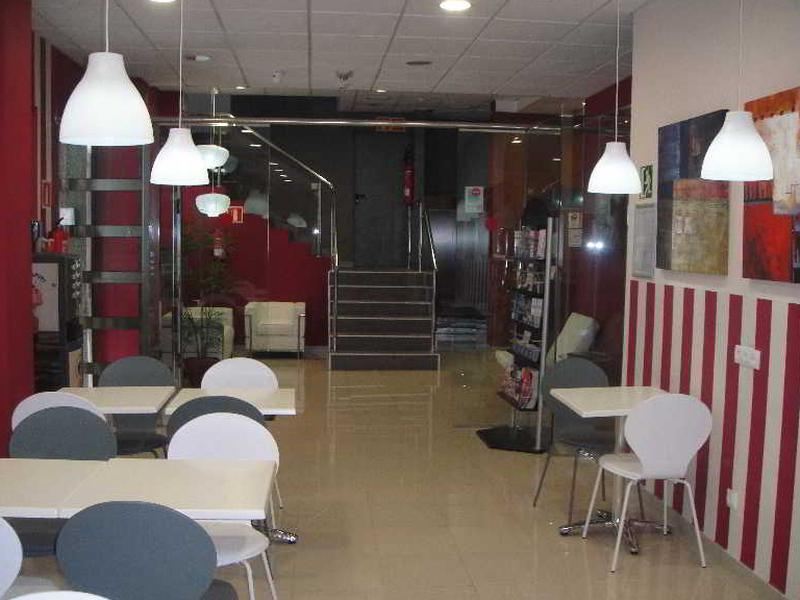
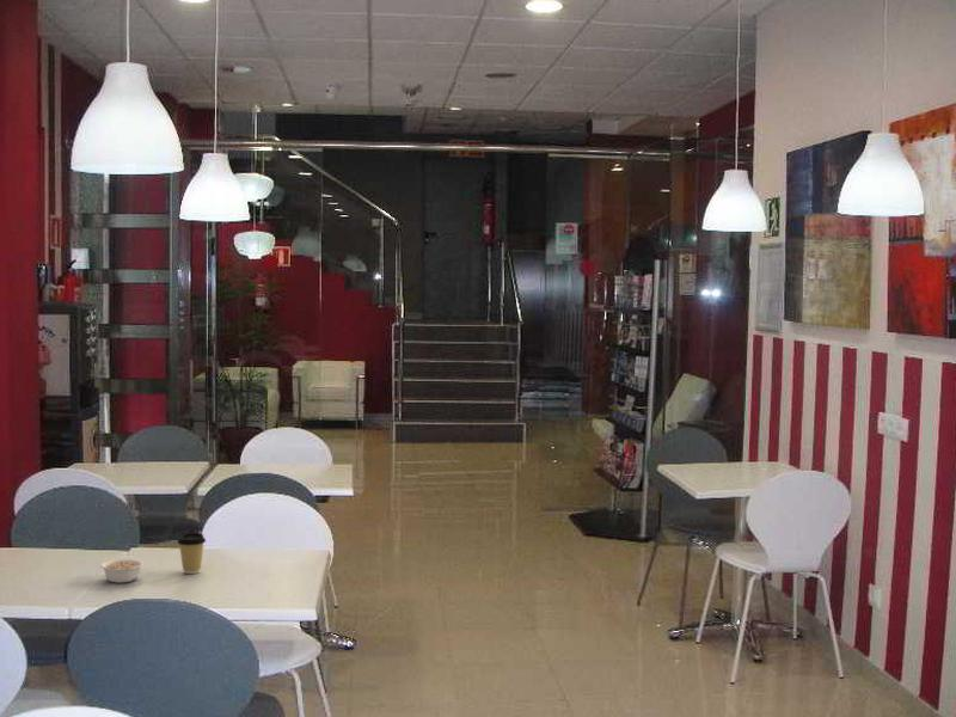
+ coffee cup [176,532,207,575]
+ legume [99,558,145,583]
